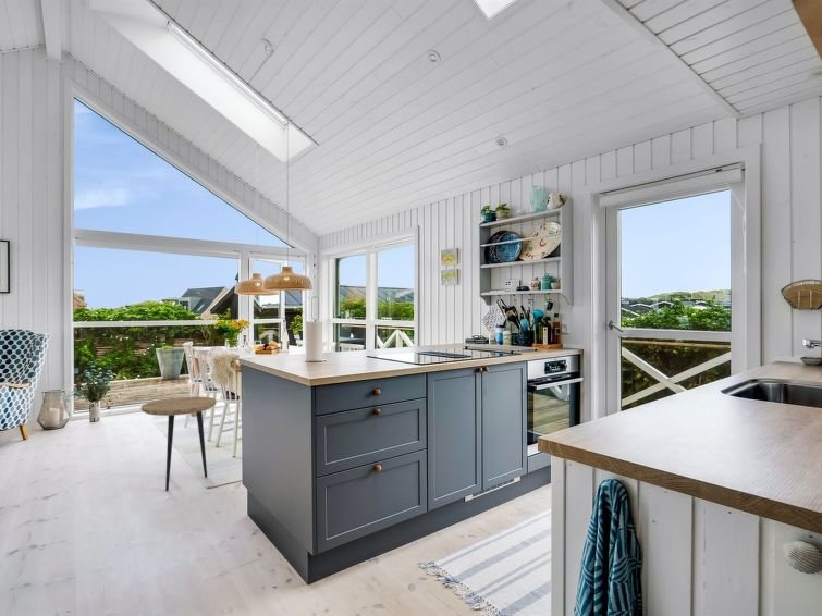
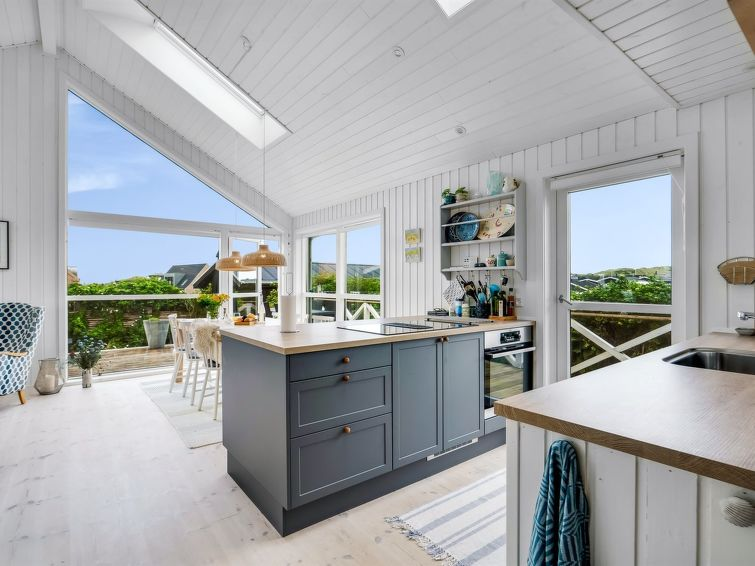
- side table [140,395,218,492]
